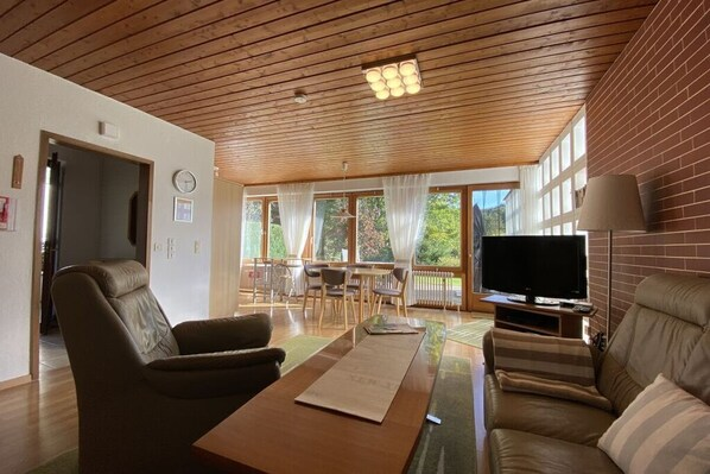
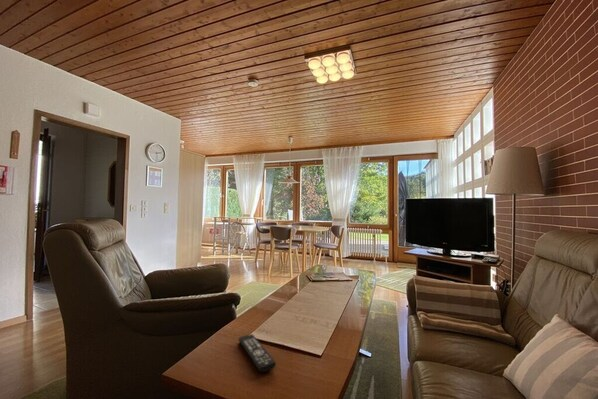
+ remote control [238,333,277,373]
